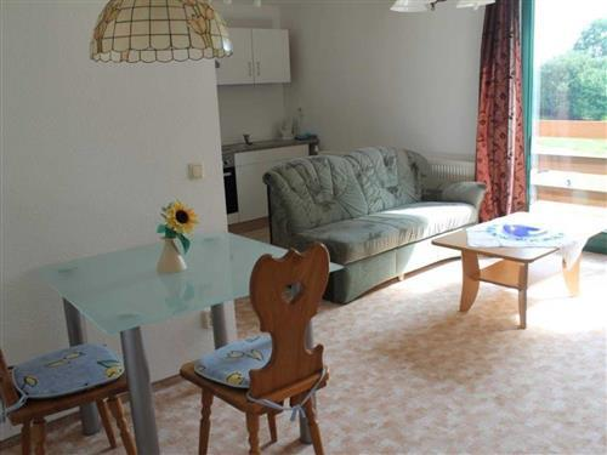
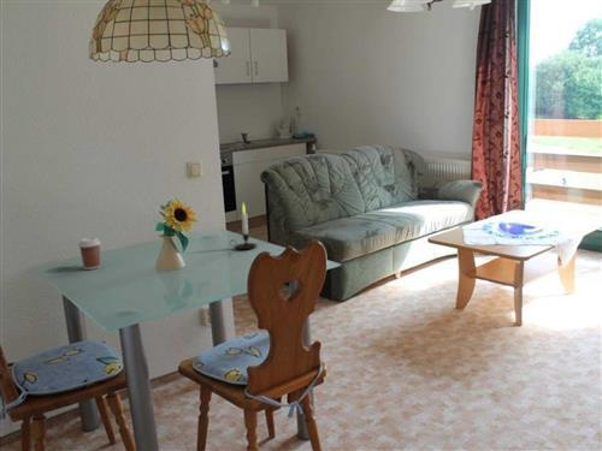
+ candle [229,202,258,250]
+ coffee cup [77,237,102,271]
